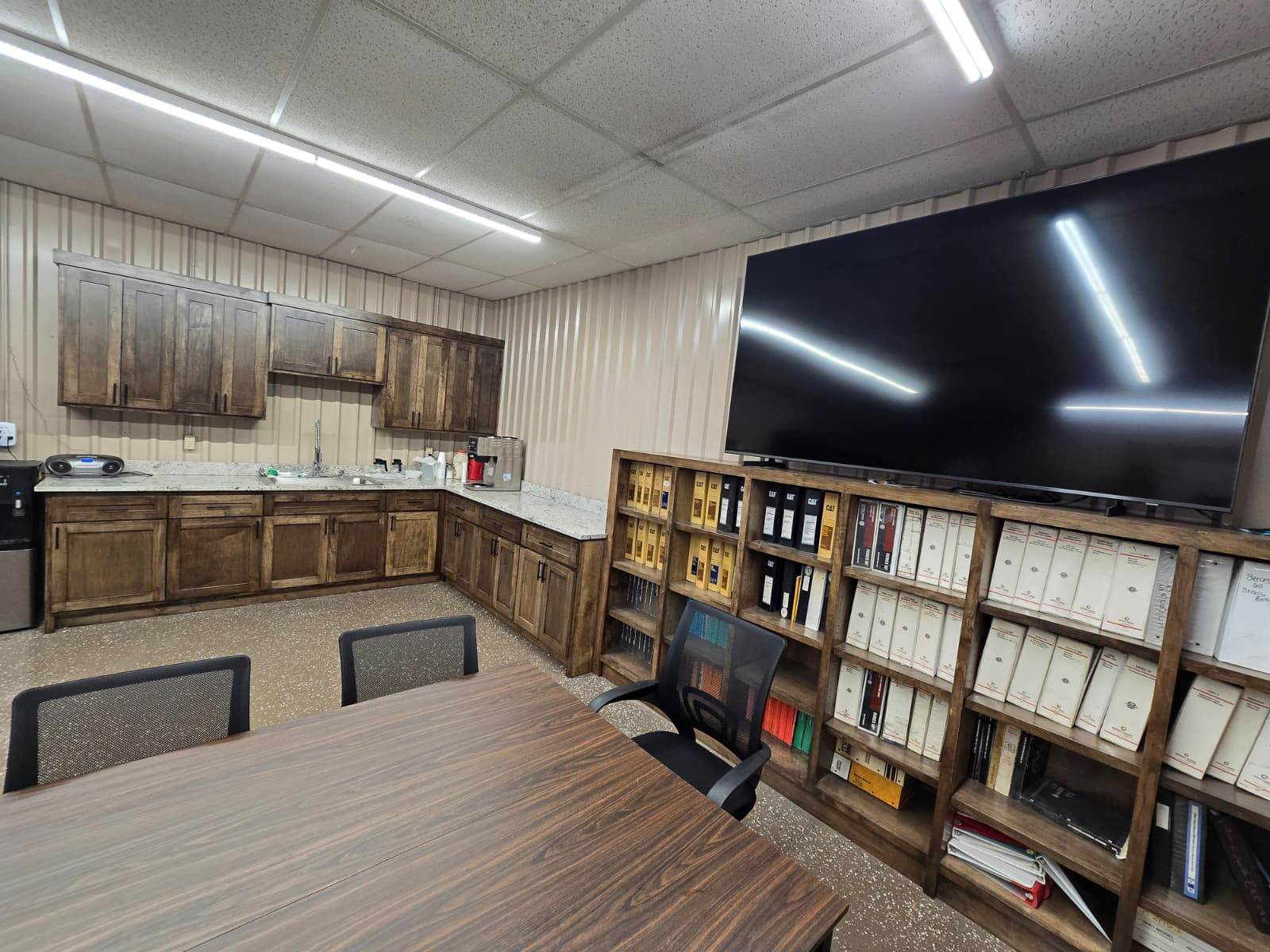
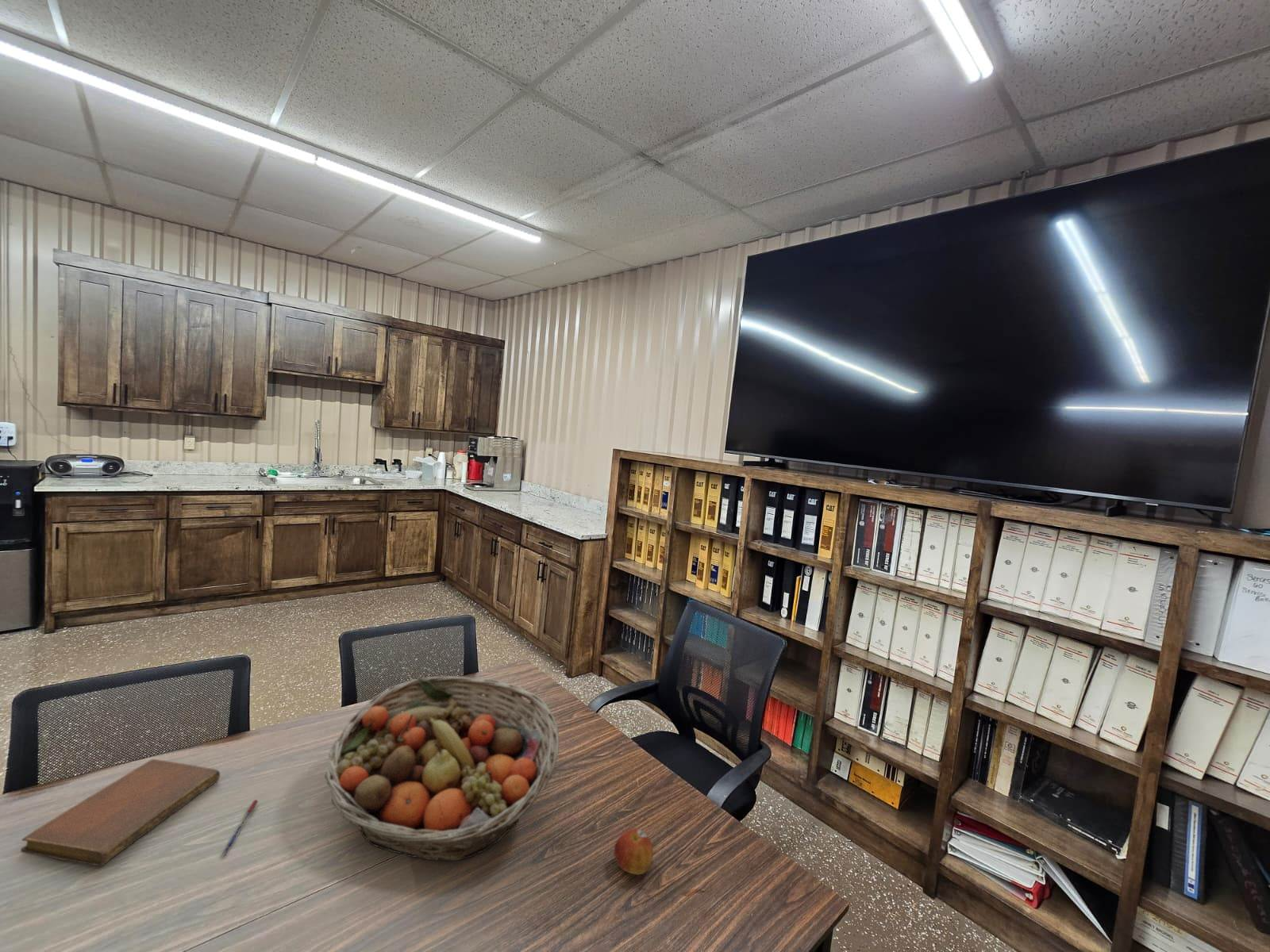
+ fruit basket [324,675,560,862]
+ notebook [20,758,221,866]
+ apple [614,828,654,876]
+ pen [219,799,259,857]
